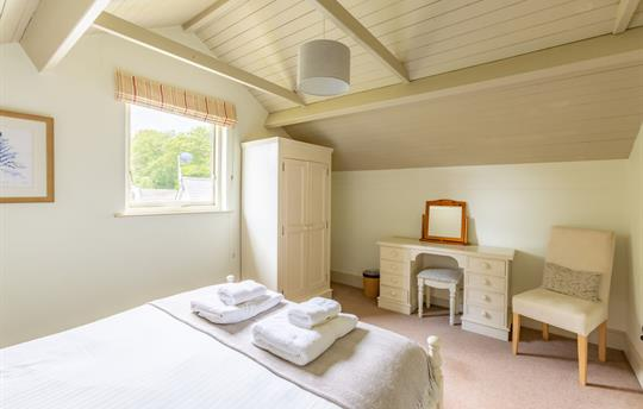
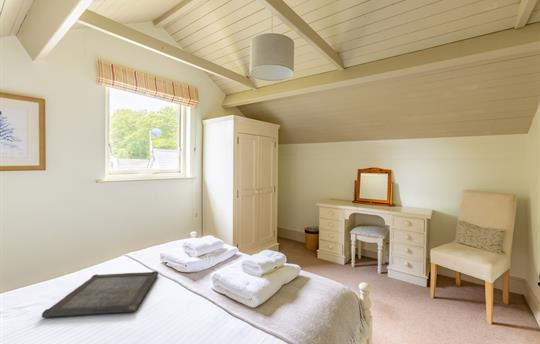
+ serving tray [41,270,159,319]
